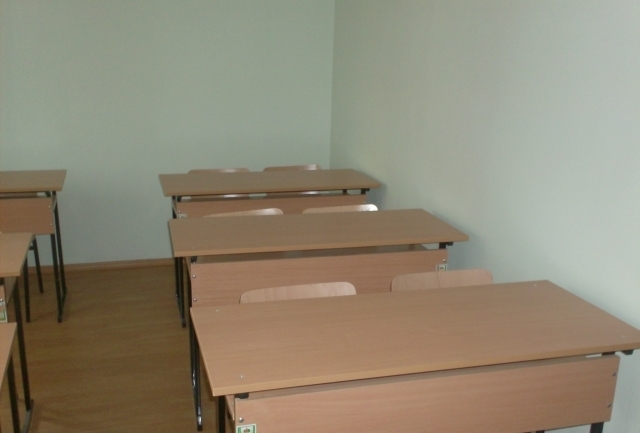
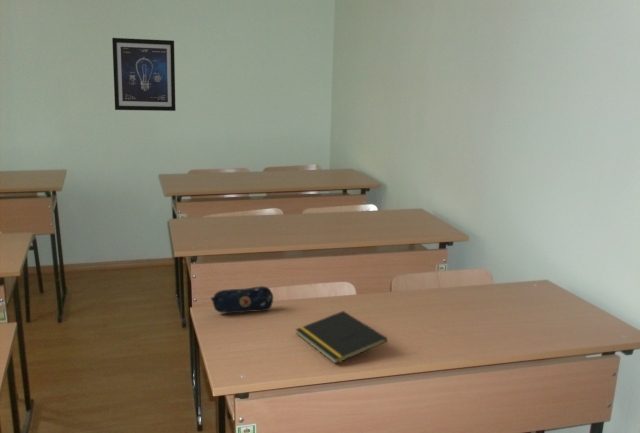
+ pencil case [210,285,274,314]
+ notepad [295,310,388,365]
+ wall art [111,37,177,112]
